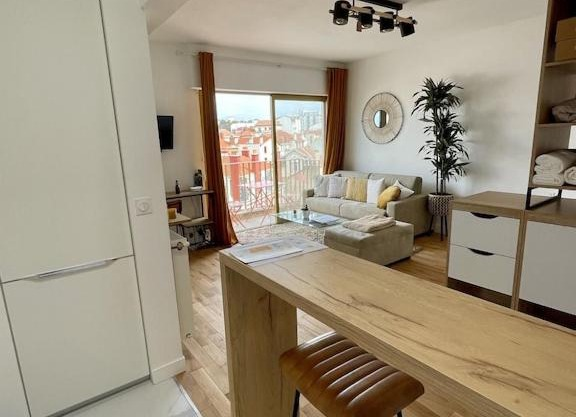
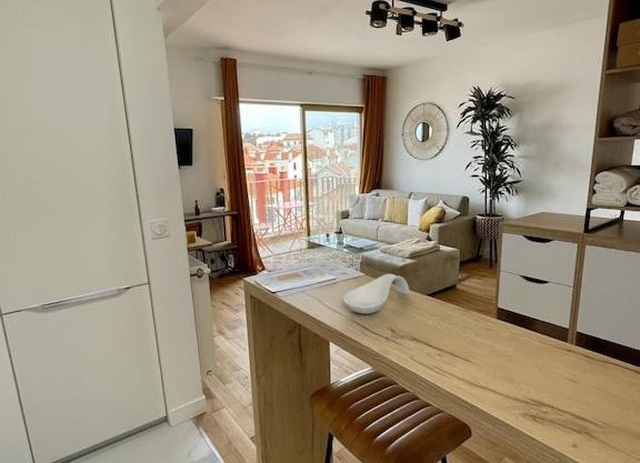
+ spoon rest [342,273,410,315]
